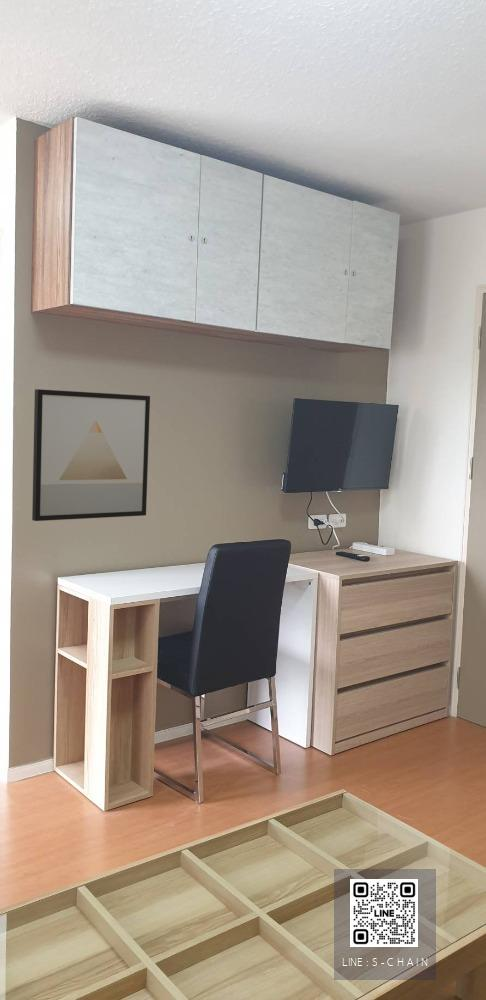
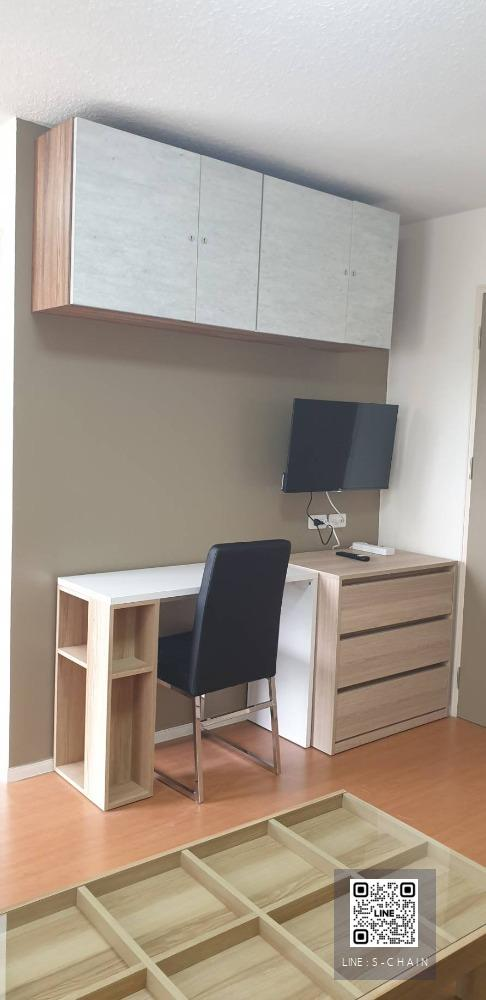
- wall art [31,388,151,522]
